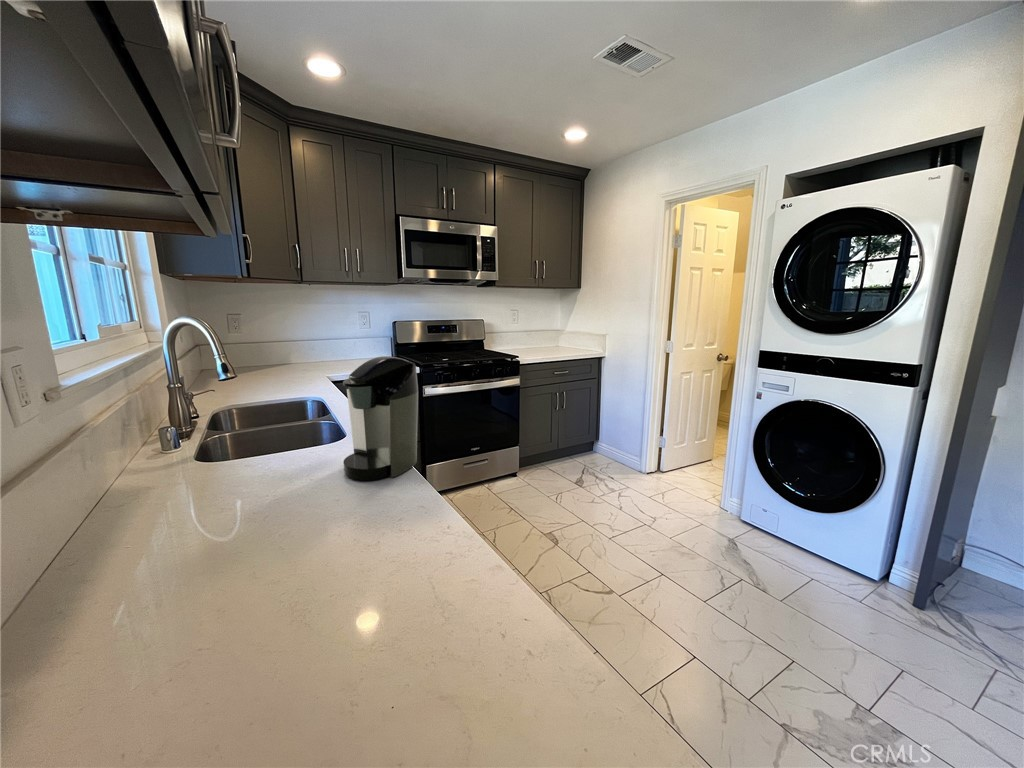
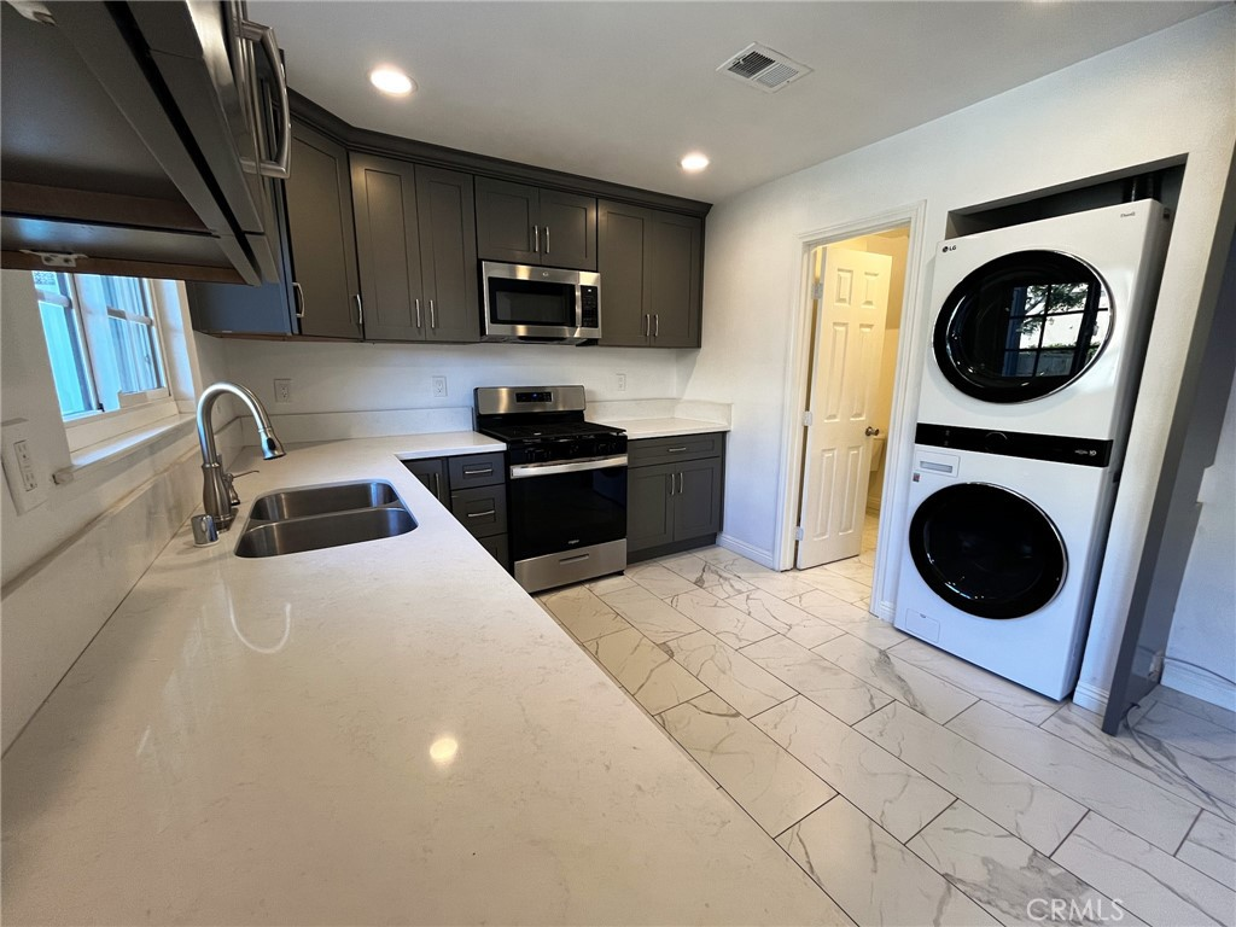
- coffee maker [342,355,419,481]
